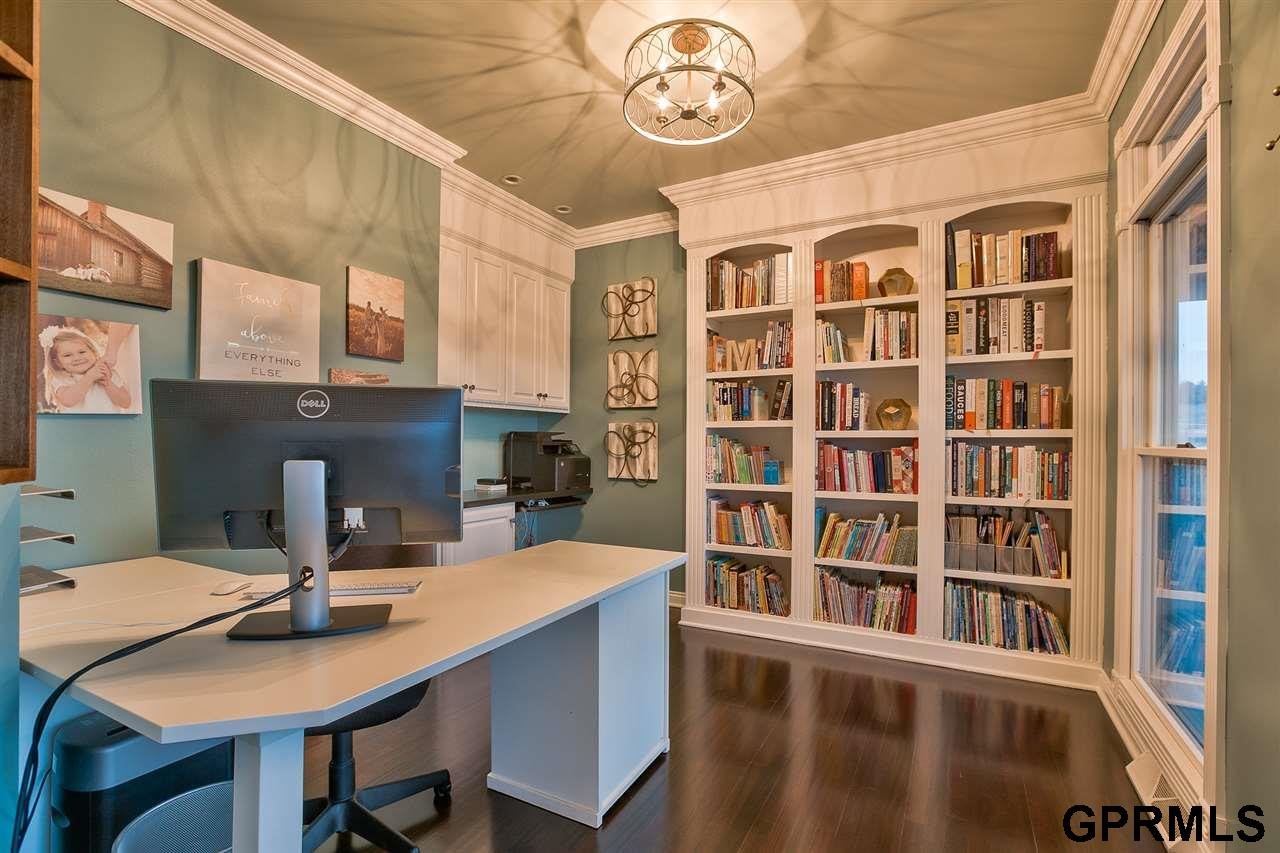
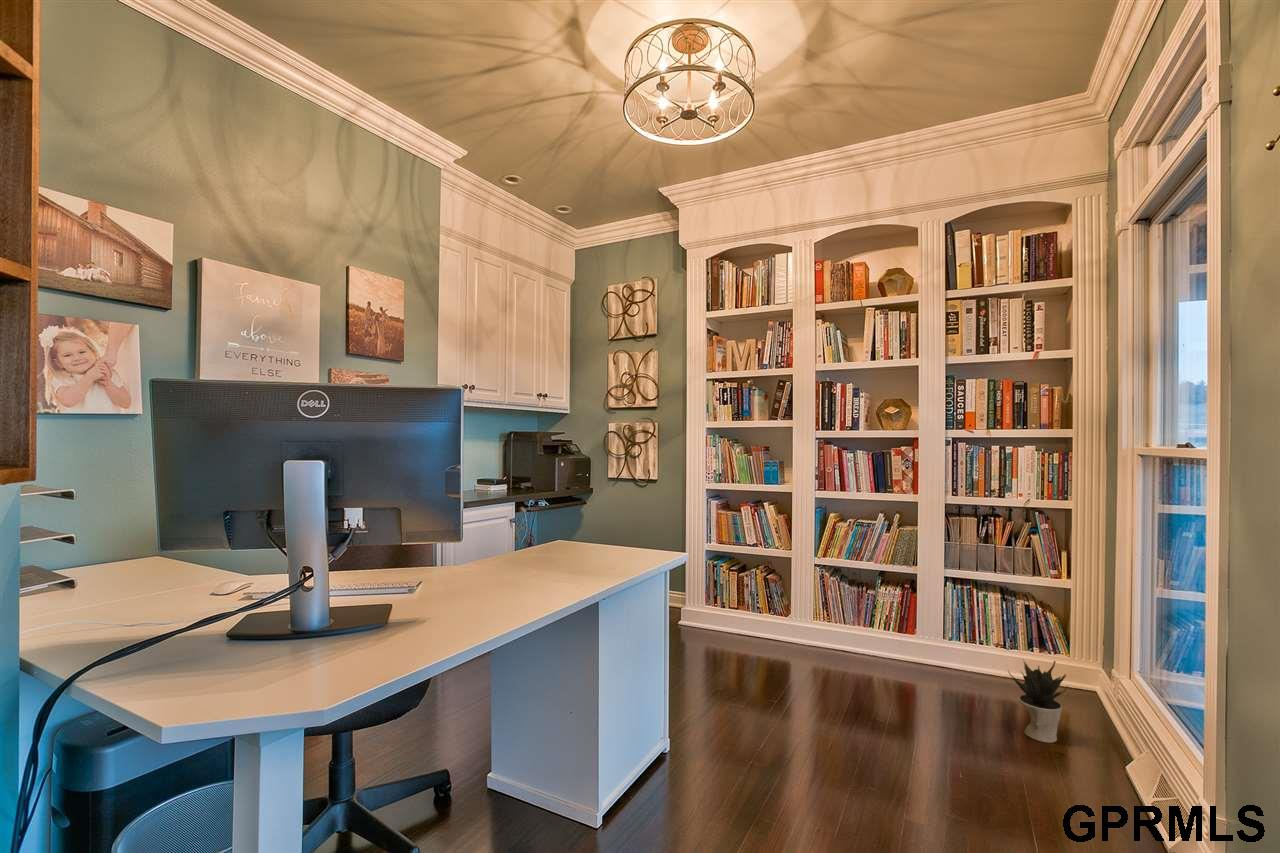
+ potted plant [1007,659,1068,744]
